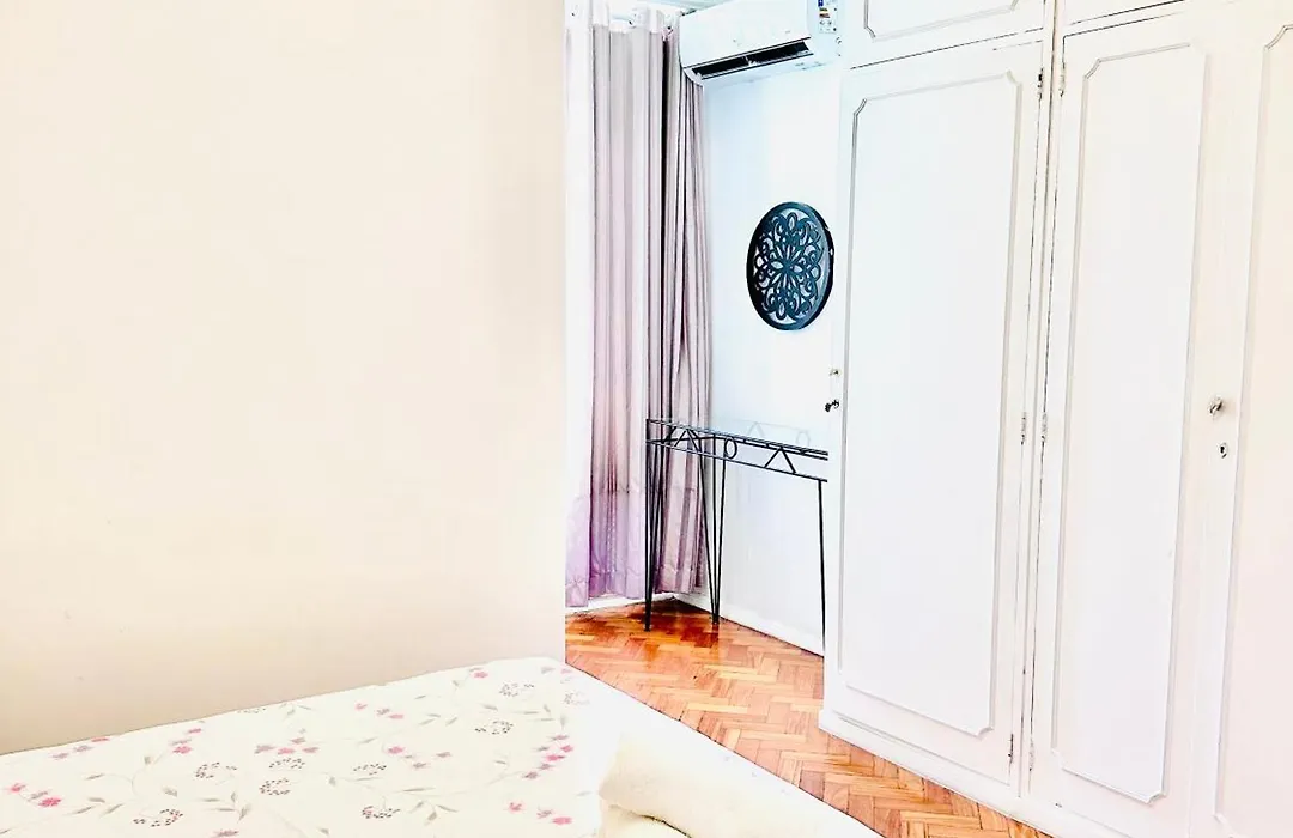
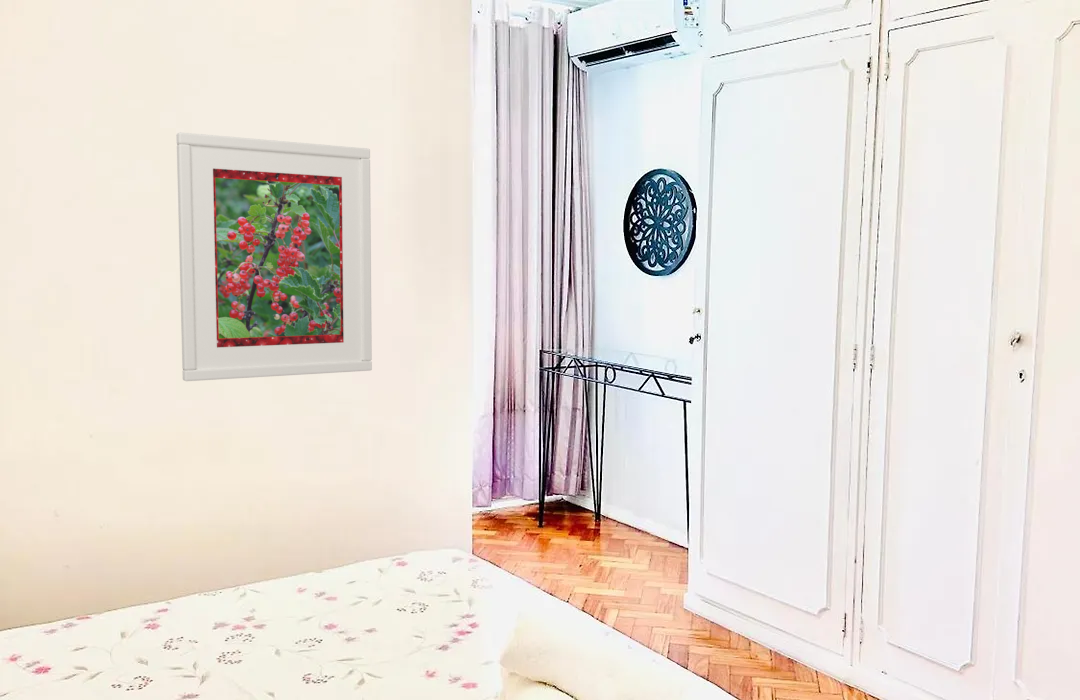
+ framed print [176,131,373,382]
